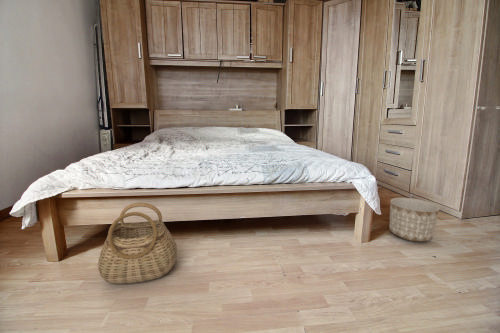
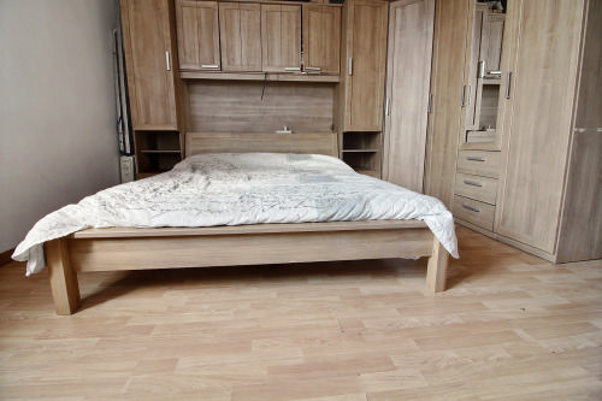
- planter [388,197,440,242]
- basket [97,202,178,285]
